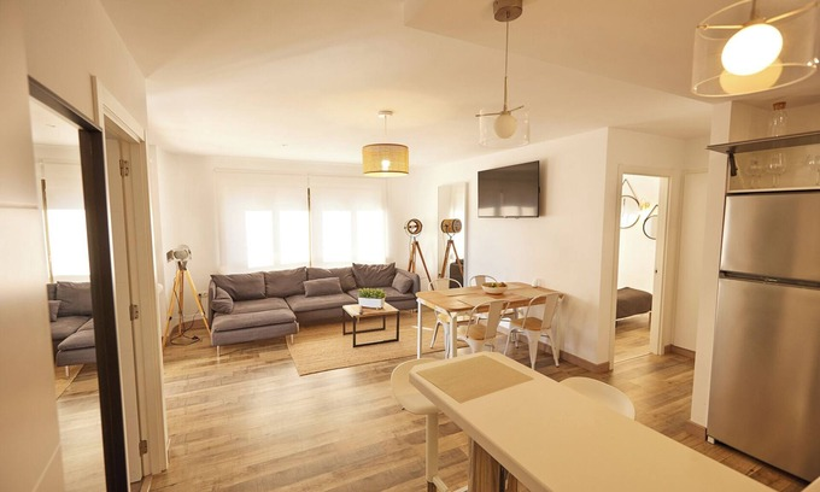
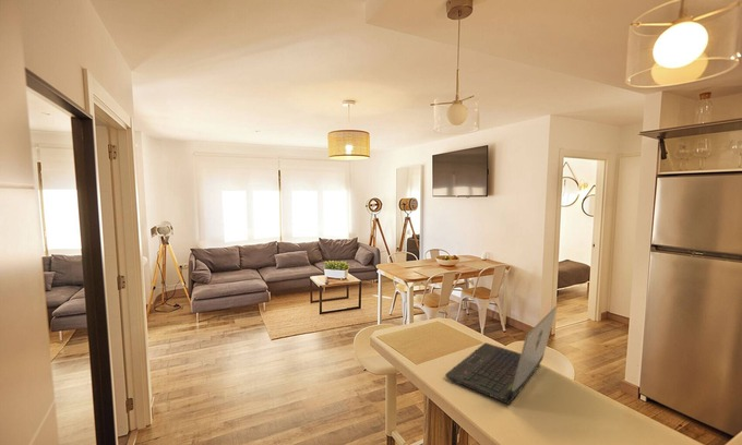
+ laptop computer [444,305,558,406]
